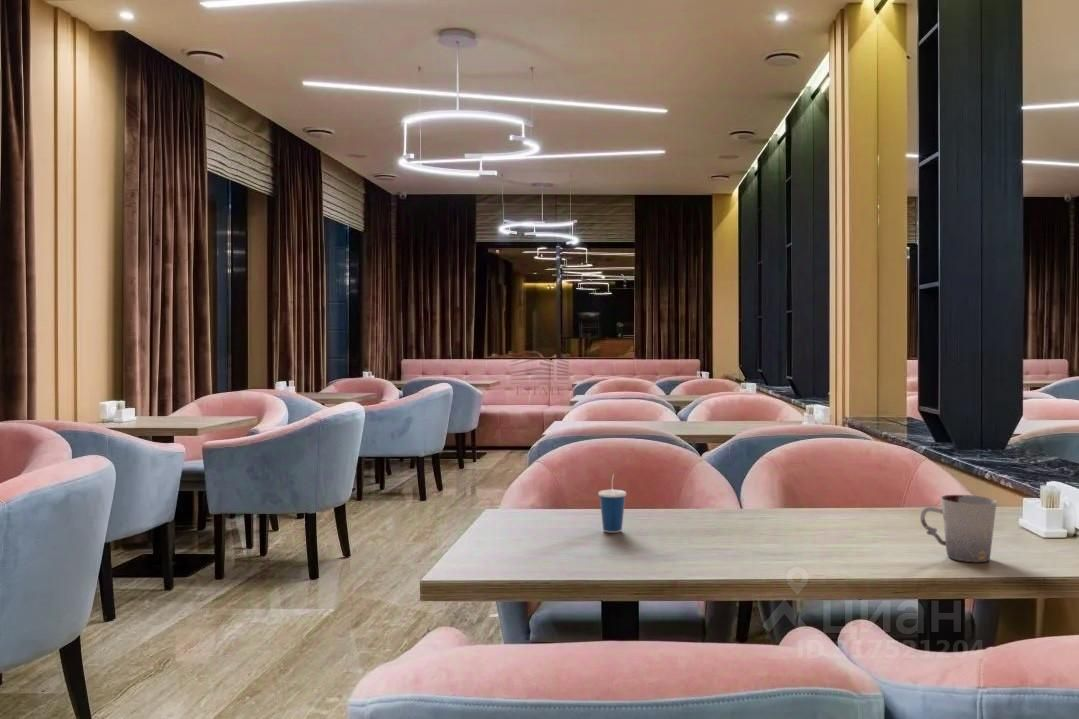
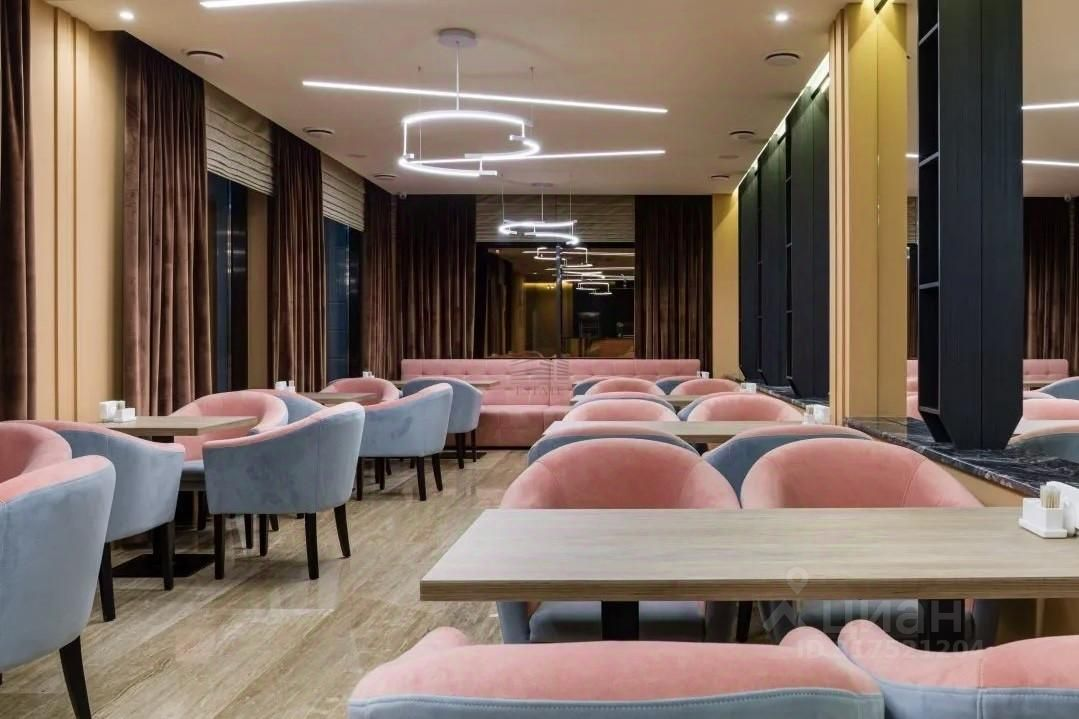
- cup [597,472,627,533]
- cup [919,494,998,563]
